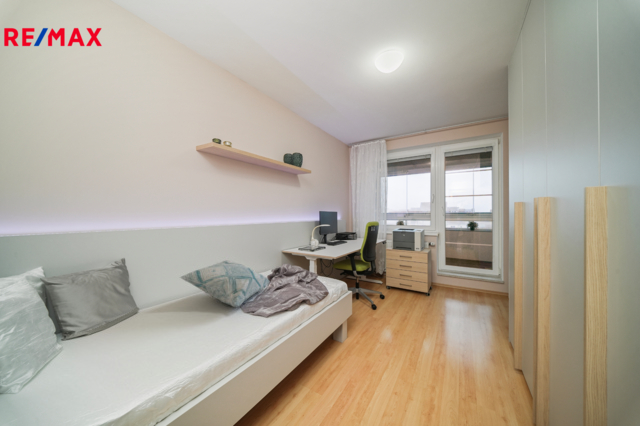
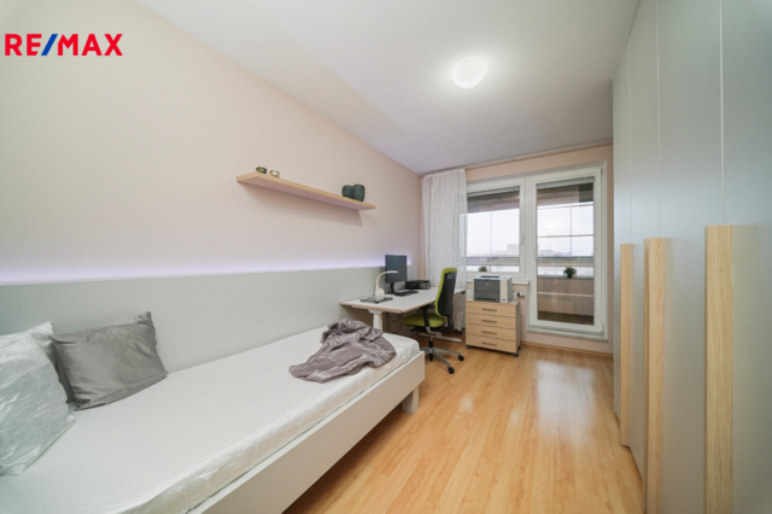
- decorative pillow [179,260,271,308]
